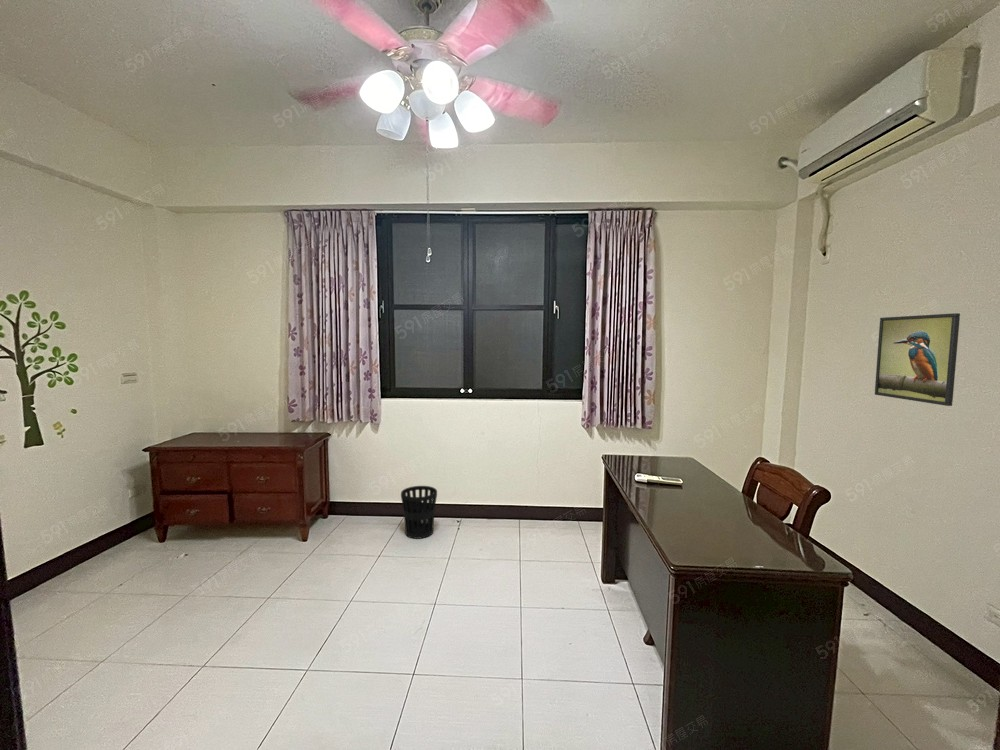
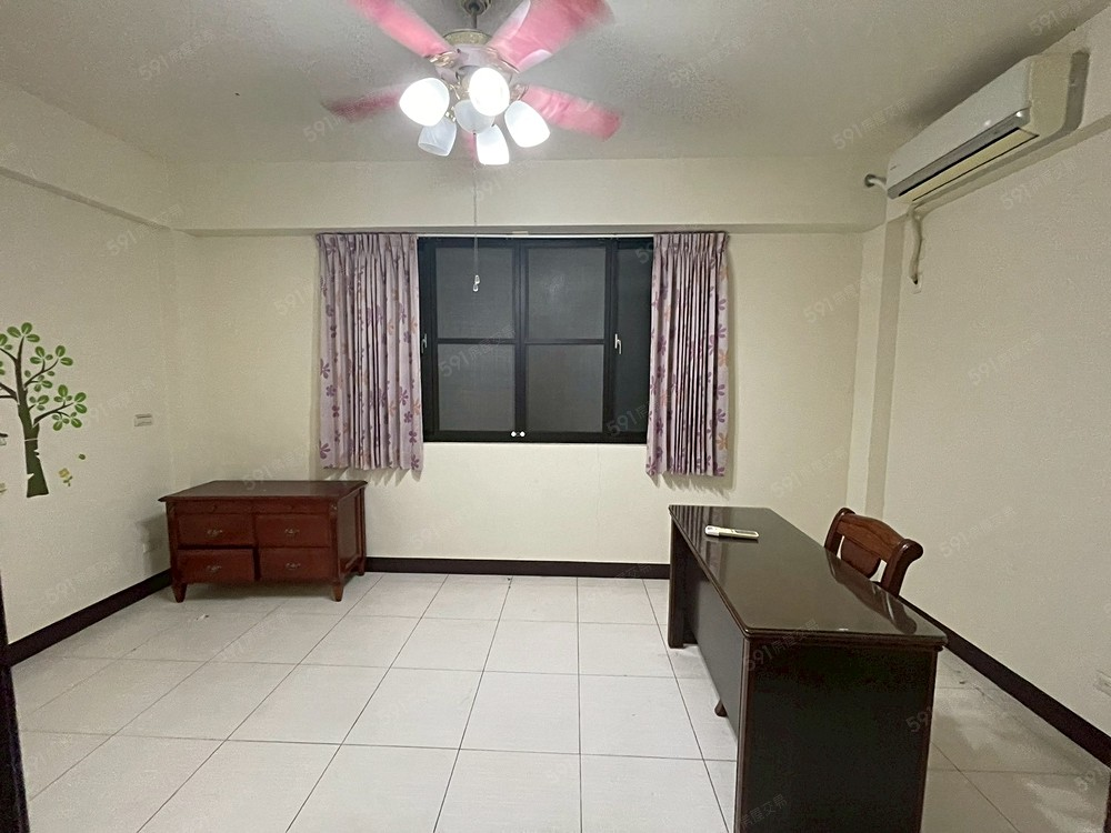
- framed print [874,312,961,407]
- wastebasket [400,485,438,540]
